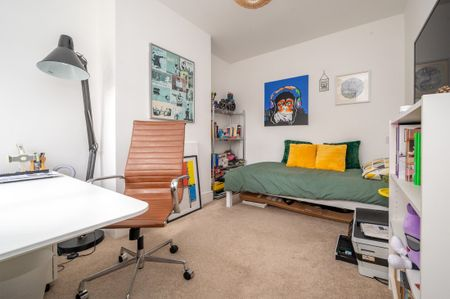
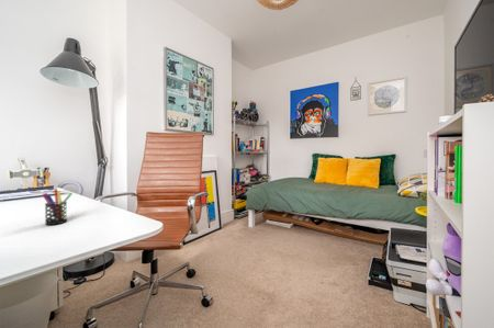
+ pen holder [42,188,74,226]
